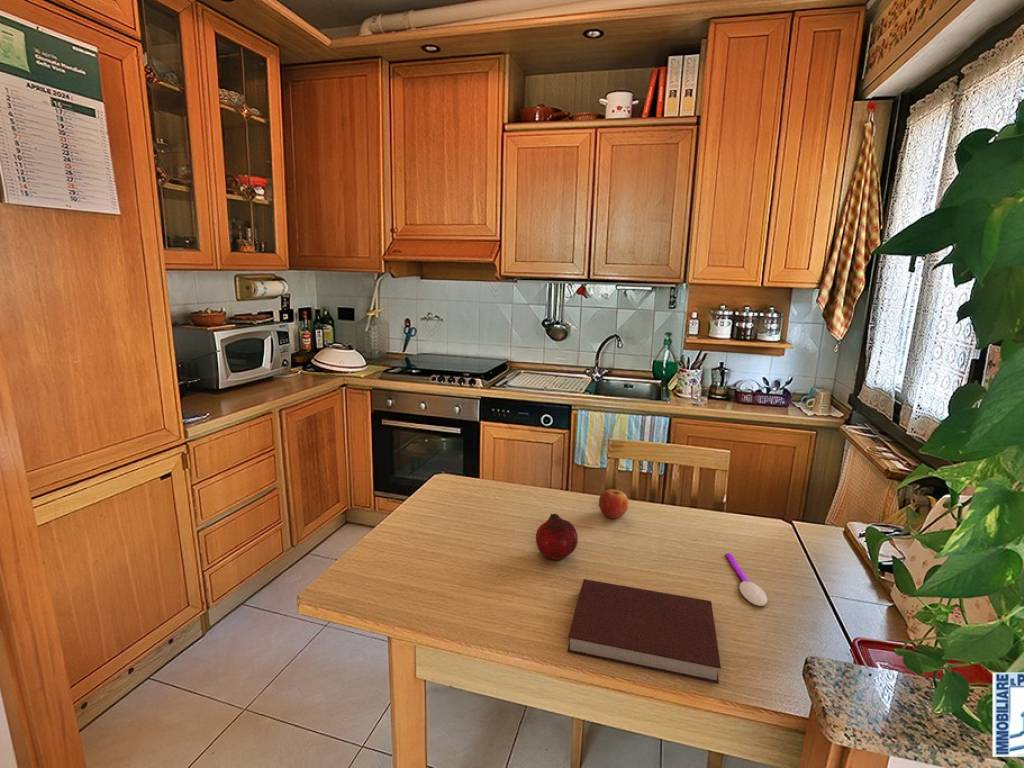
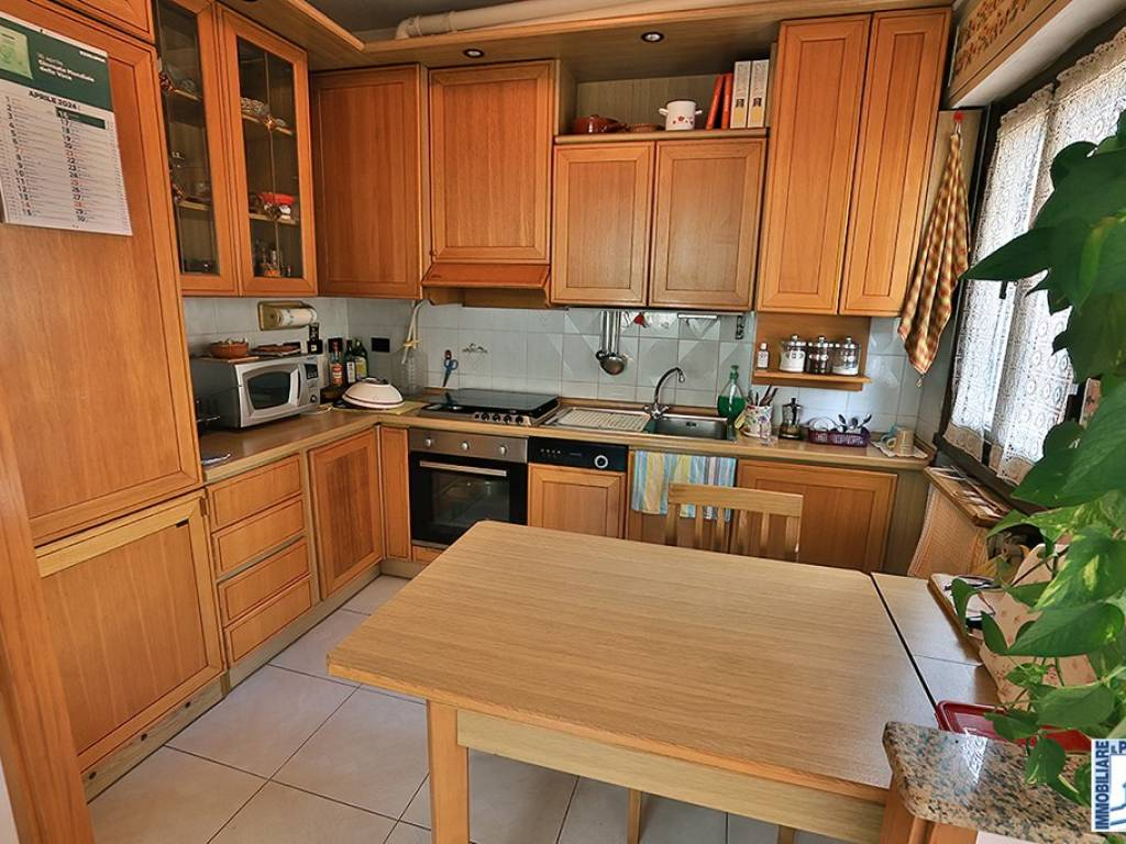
- fruit [535,513,579,561]
- apple [598,486,629,519]
- spoon [725,552,769,607]
- notebook [566,578,722,685]
